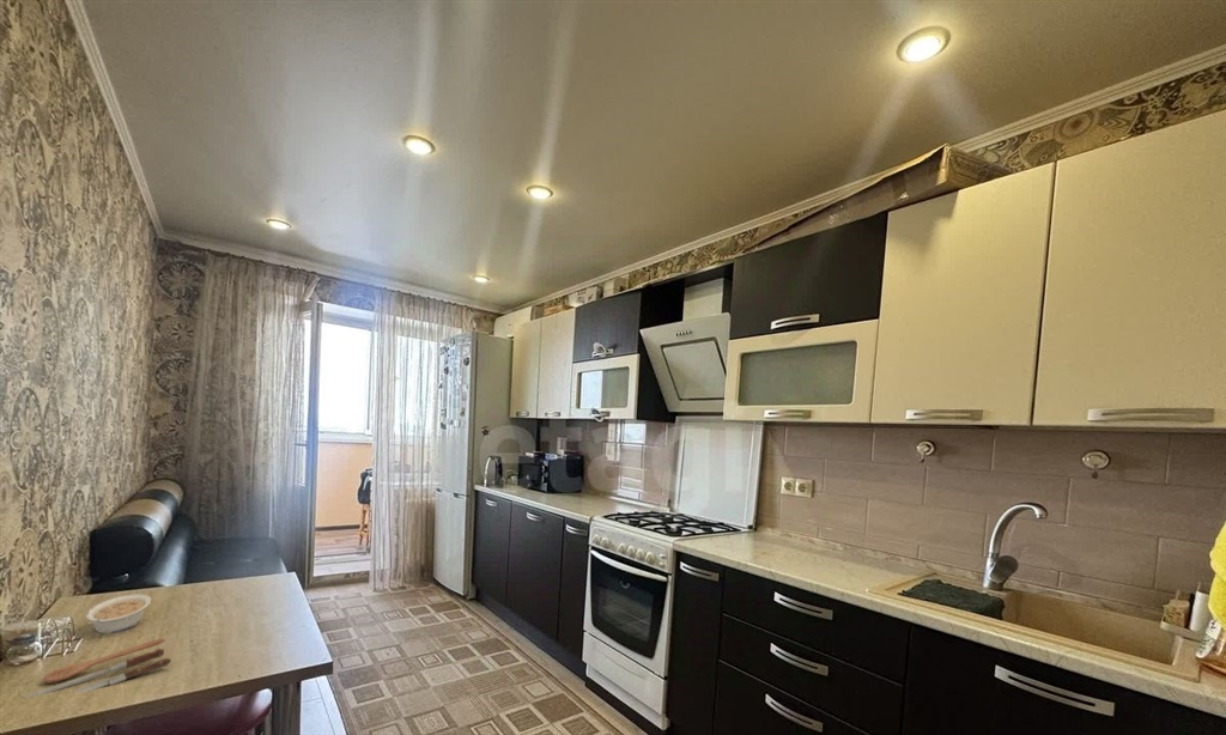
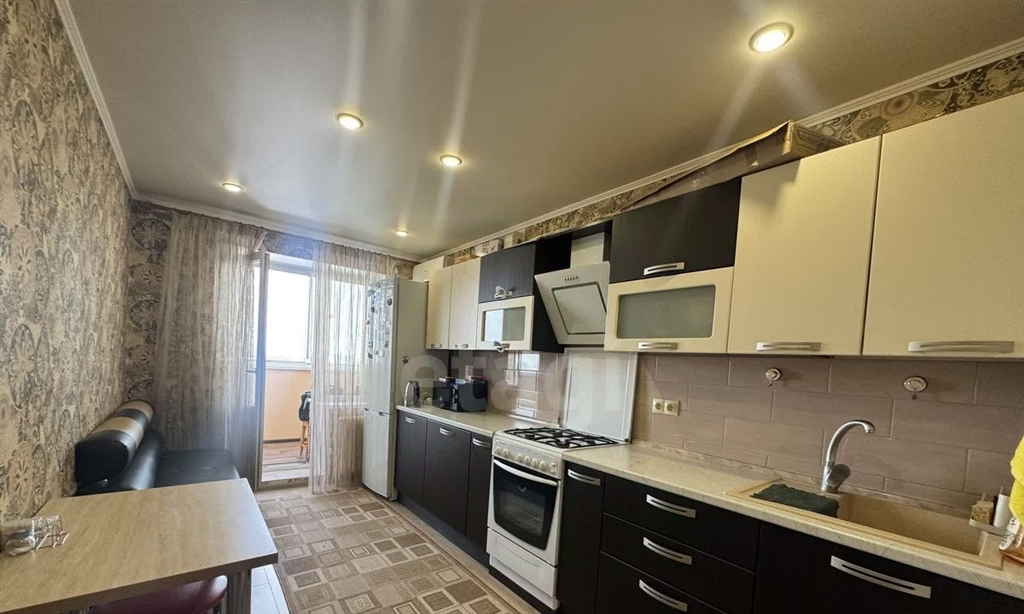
- legume [85,593,152,634]
- spoon [19,637,172,700]
